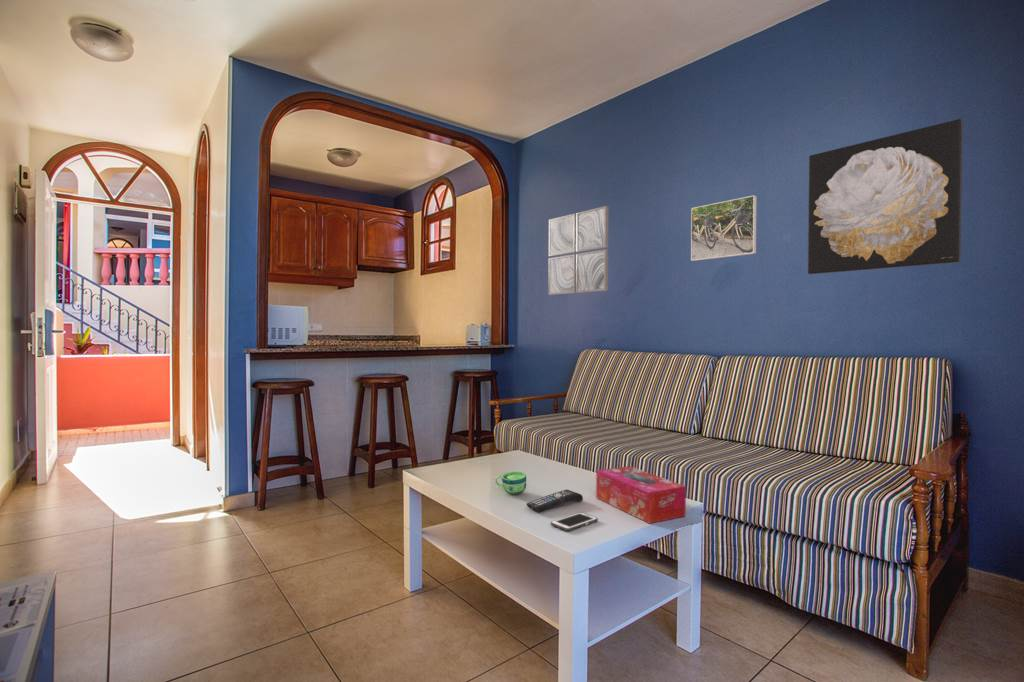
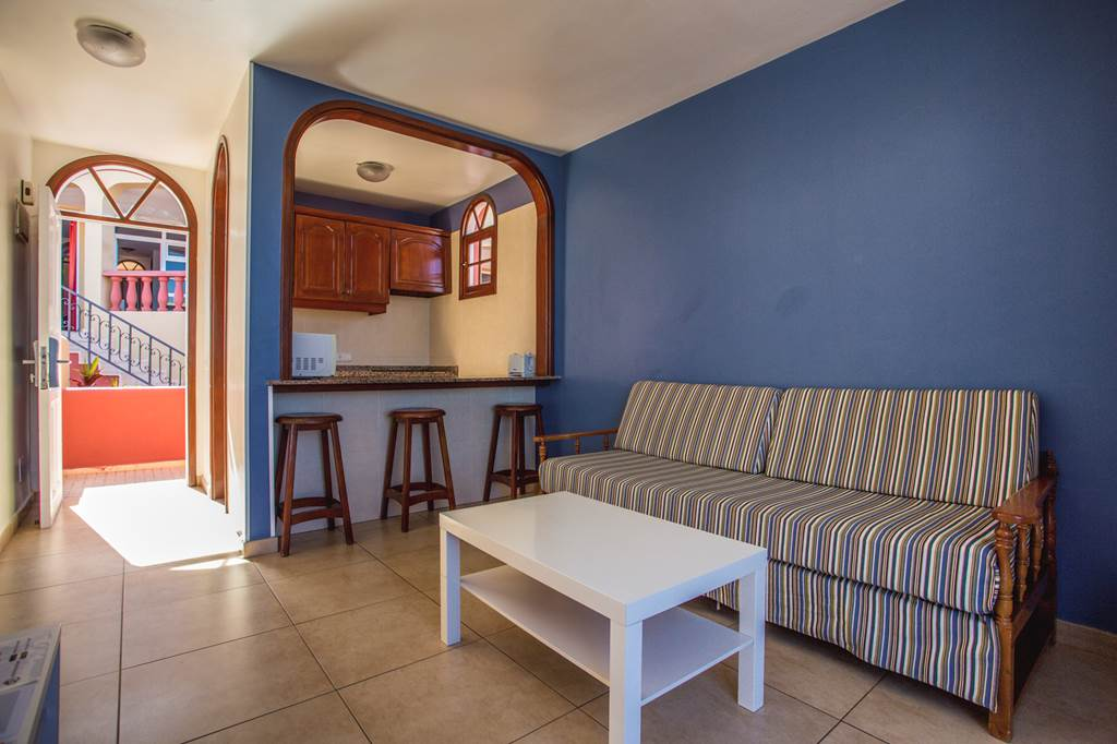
- cup [494,471,527,496]
- remote control [525,489,584,513]
- tissue box [595,465,687,524]
- wall art [548,205,610,296]
- cell phone [550,511,599,532]
- wall art [807,118,964,275]
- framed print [690,194,758,262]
